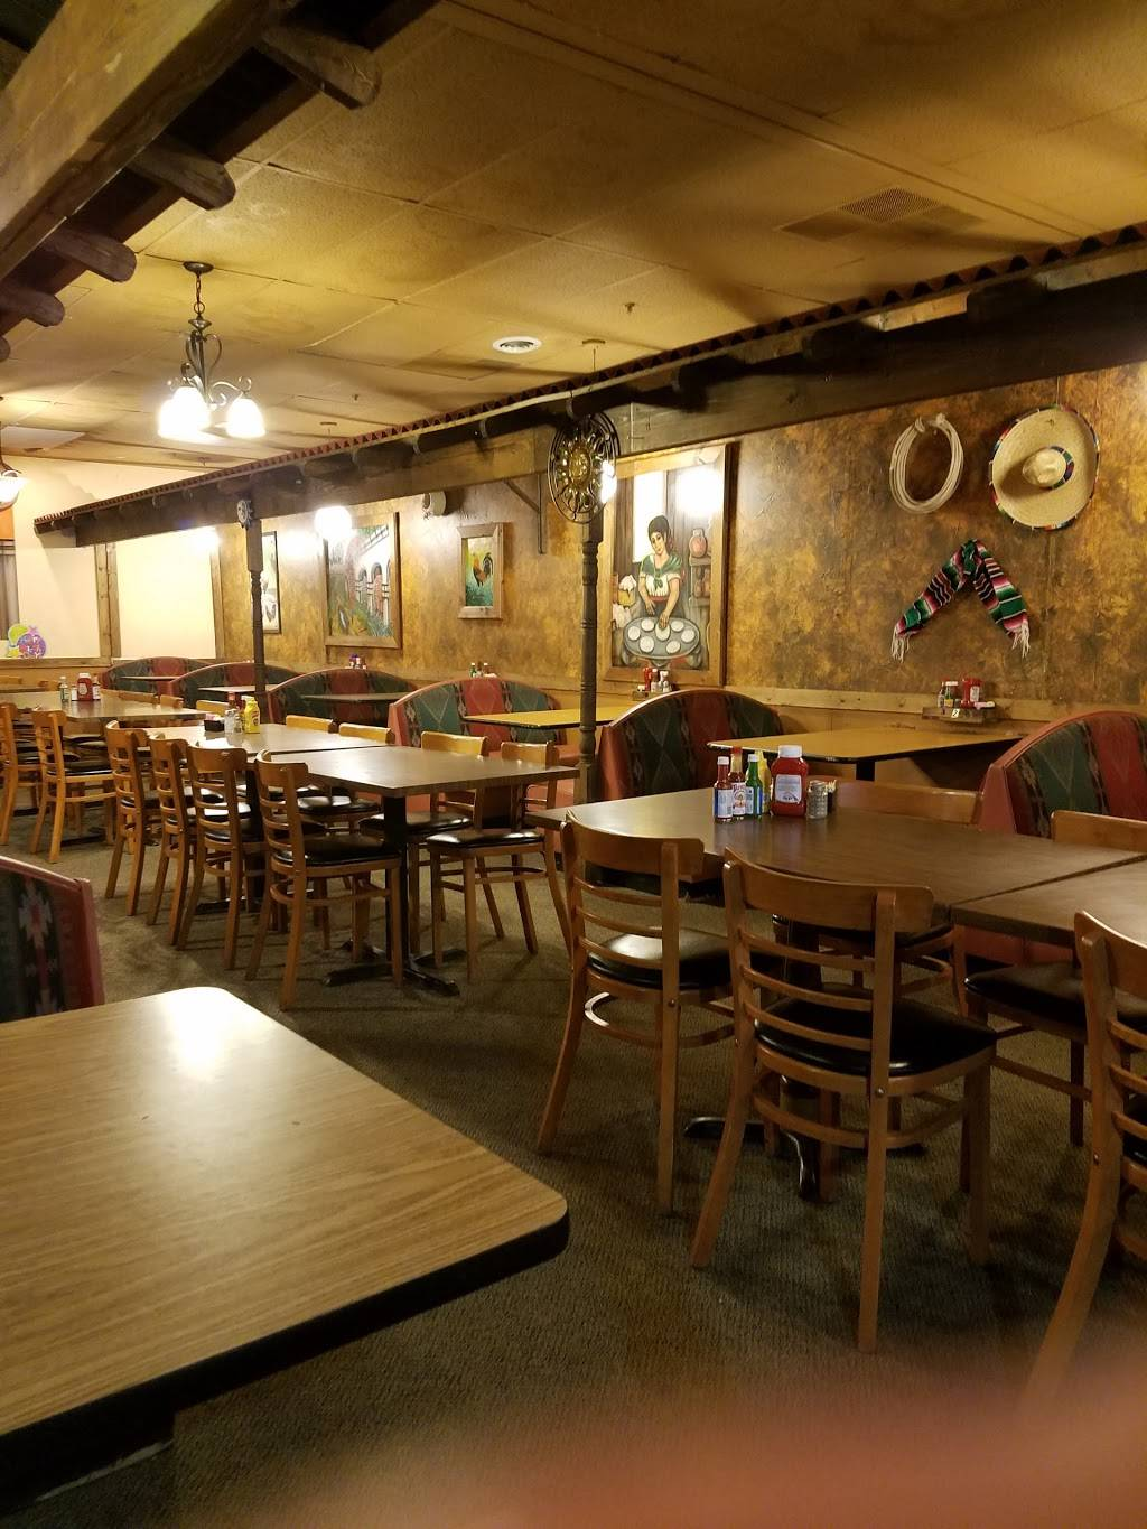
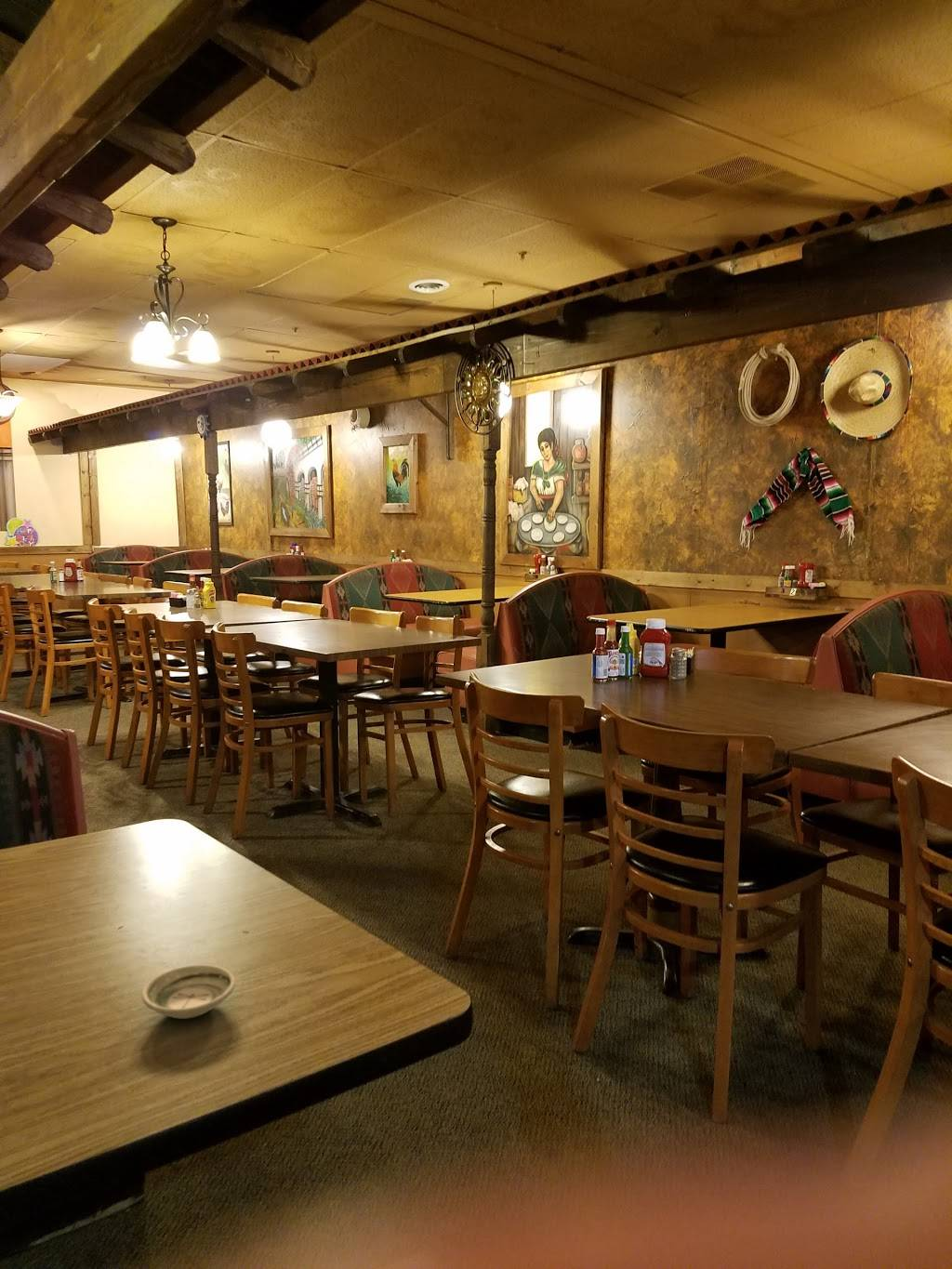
+ saucer [141,964,236,1020]
